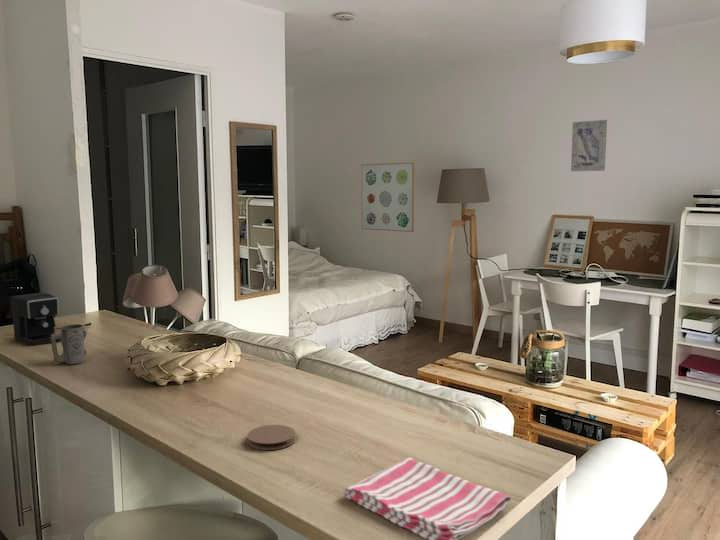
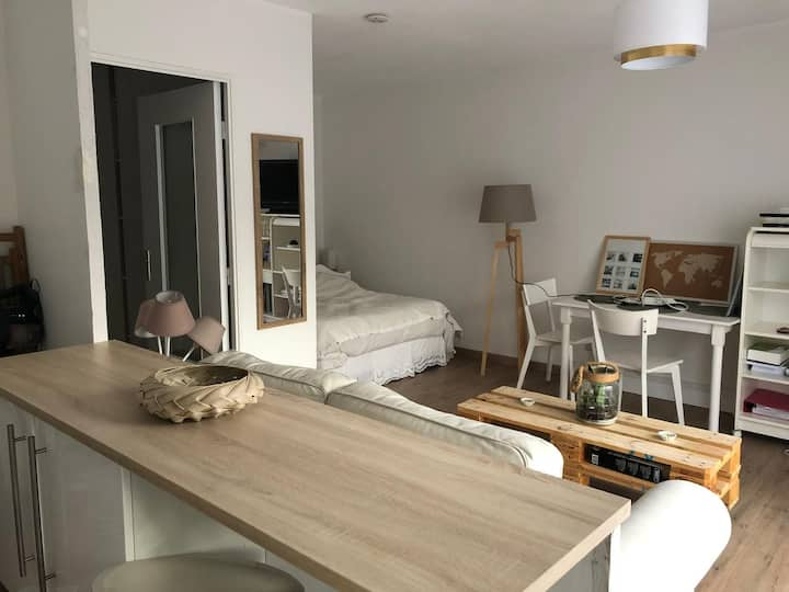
- mug [50,323,87,365]
- wall art [570,119,608,172]
- coffee maker [10,291,92,347]
- wall art [360,162,415,233]
- coaster [246,424,296,451]
- dish towel [342,456,512,540]
